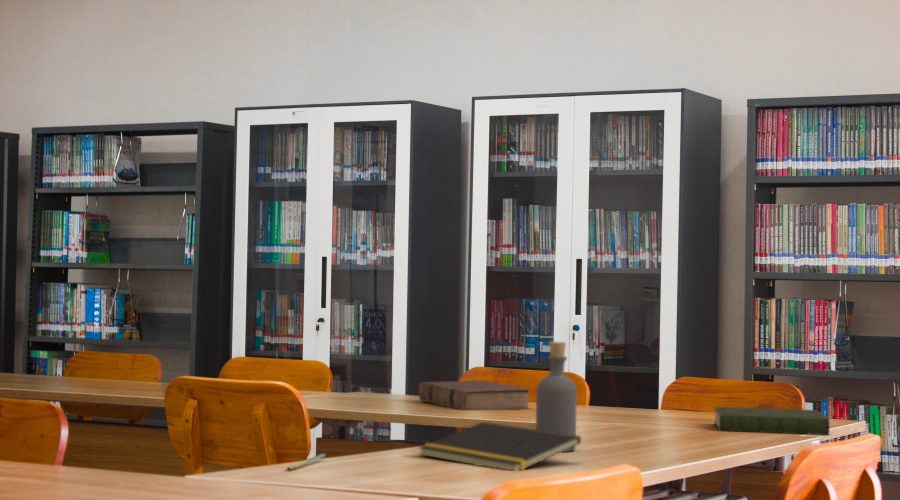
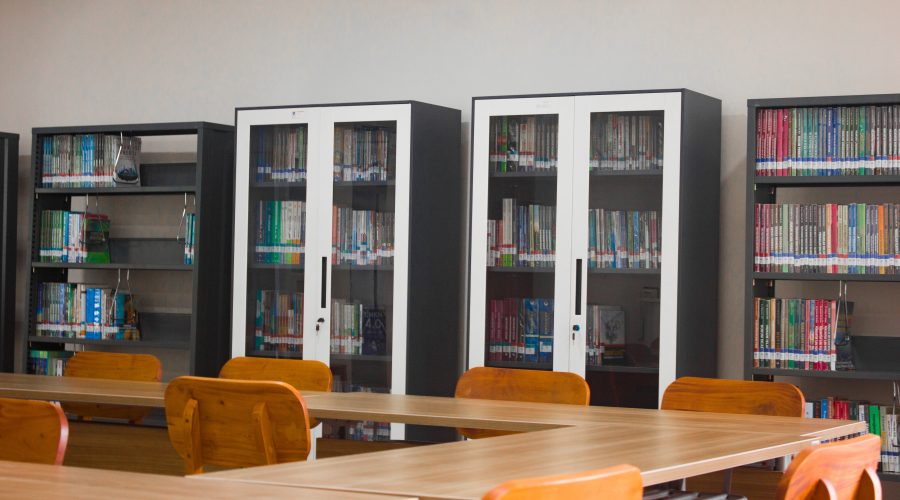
- notepad [417,421,582,472]
- bottle [535,341,578,453]
- pen [286,452,326,472]
- book [713,406,830,436]
- book [418,380,531,411]
